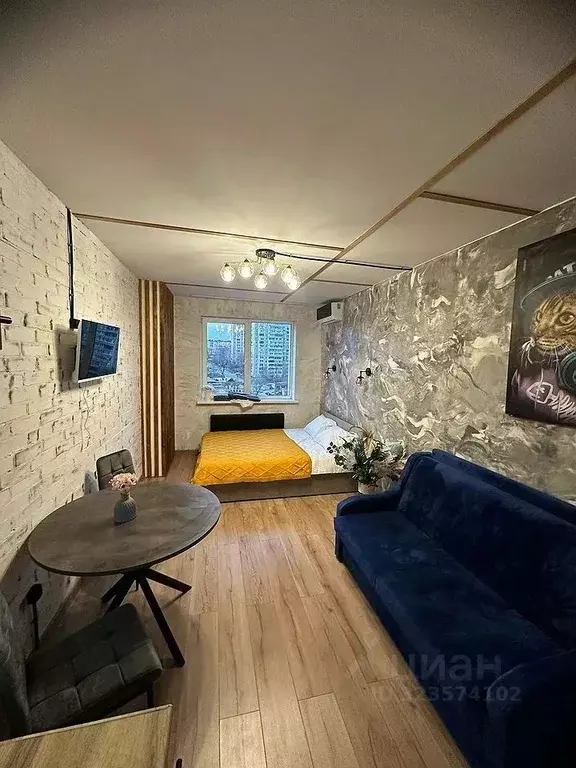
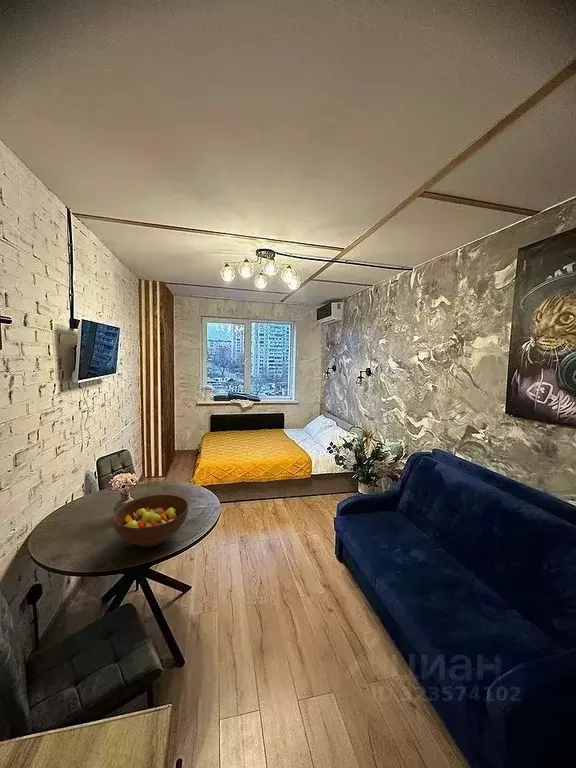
+ fruit bowl [112,494,189,548]
